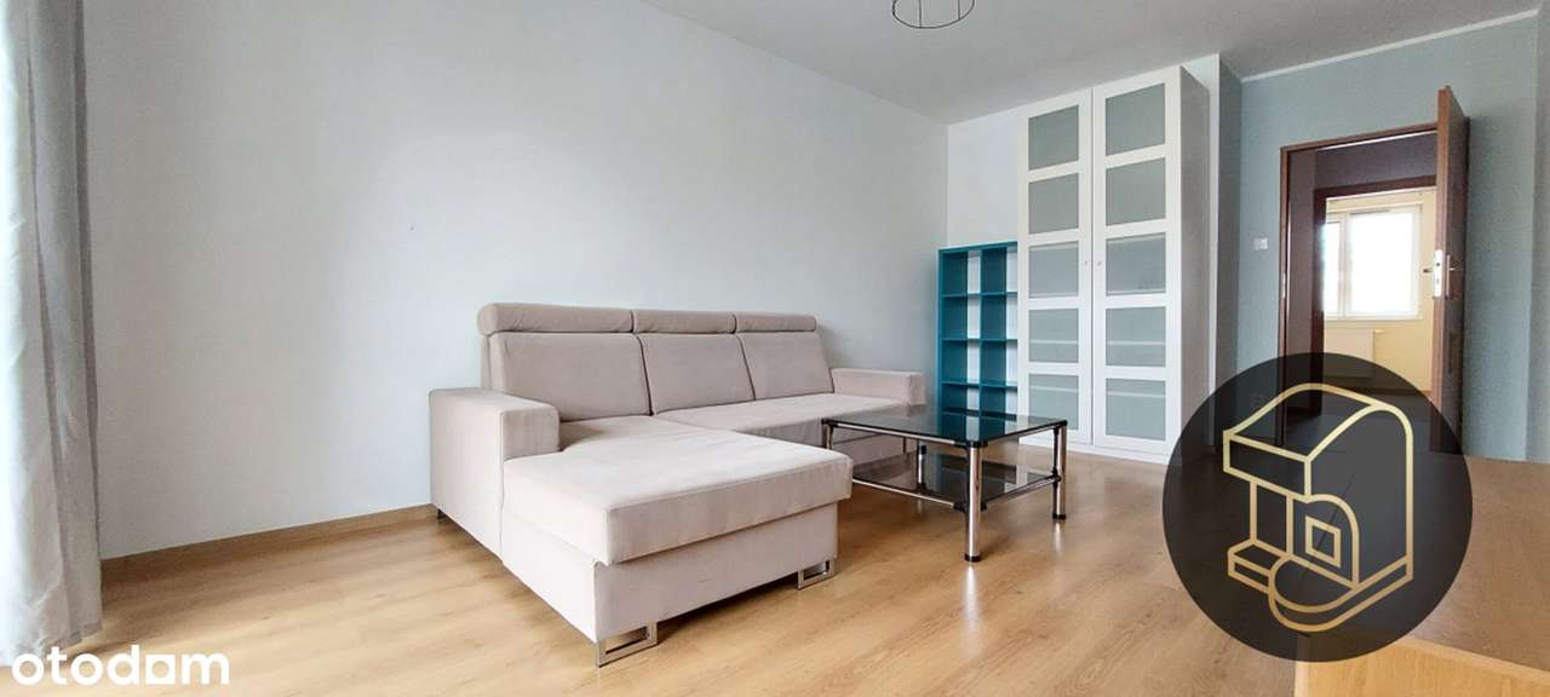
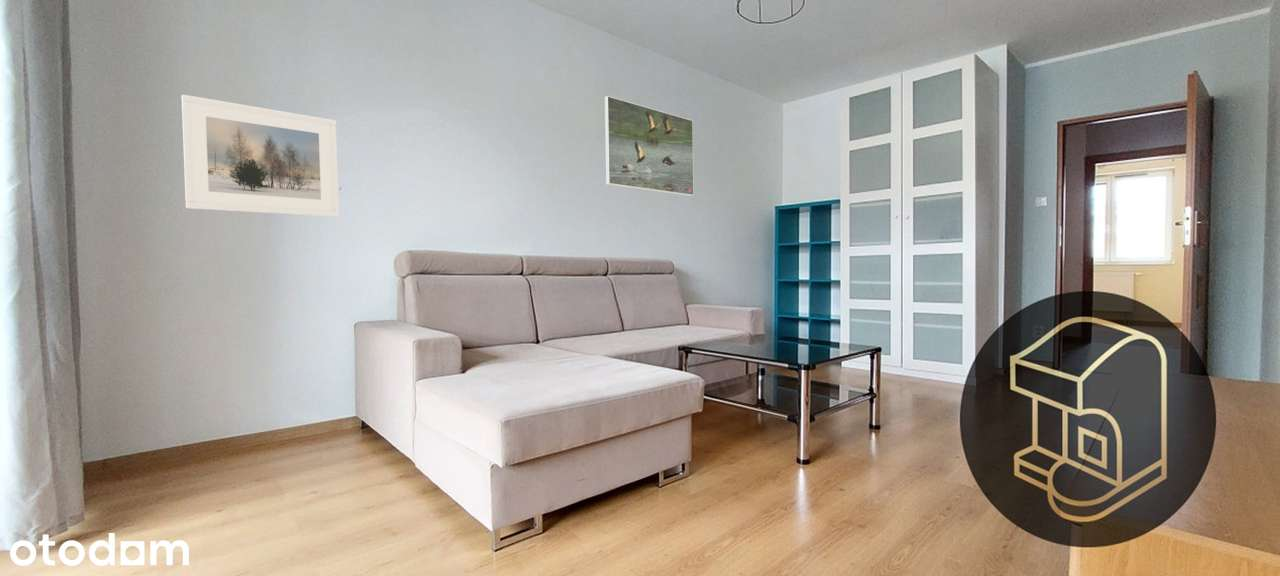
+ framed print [181,94,340,218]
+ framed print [604,95,695,197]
